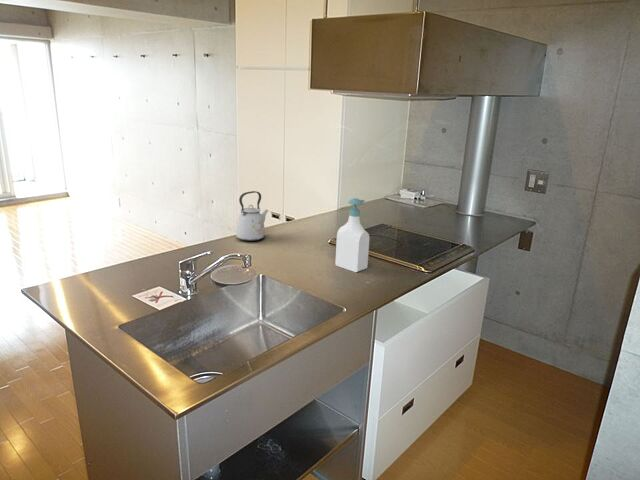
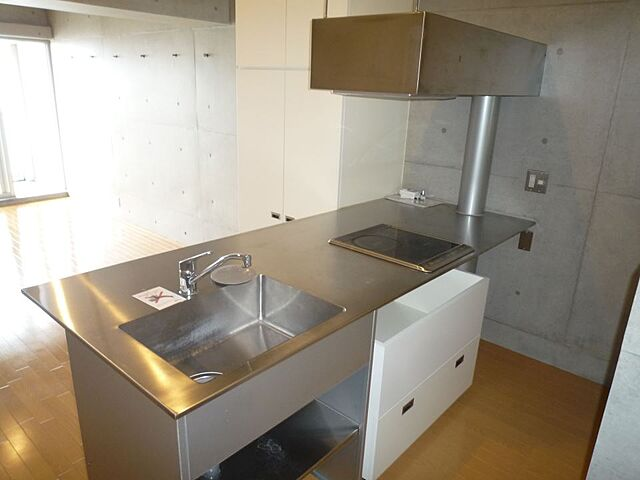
- soap bottle [334,197,370,273]
- kettle [235,190,269,242]
